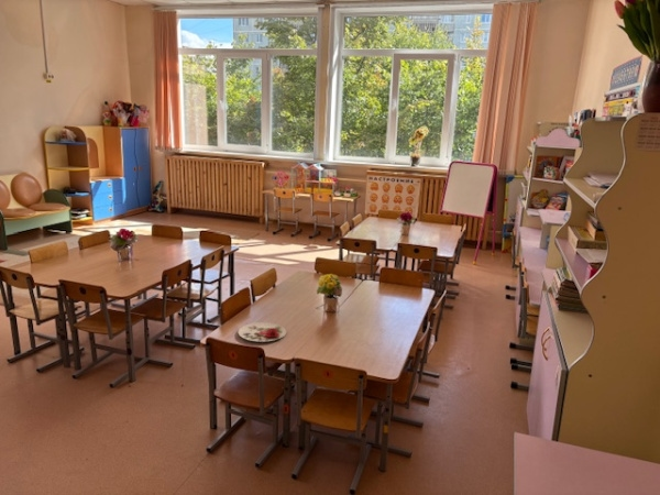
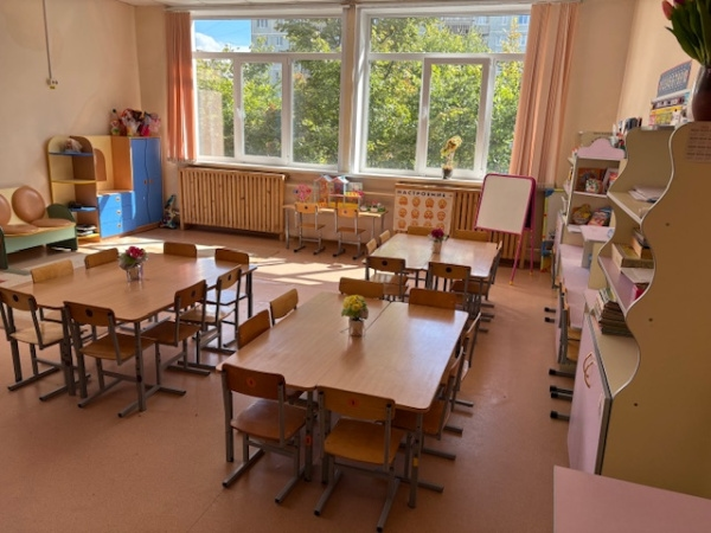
- plate [238,321,287,343]
